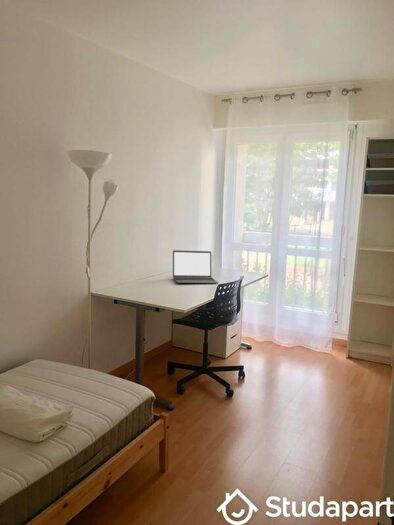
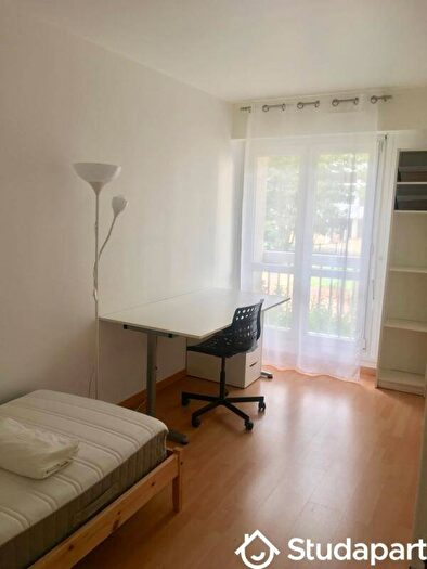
- laptop [172,249,219,284]
